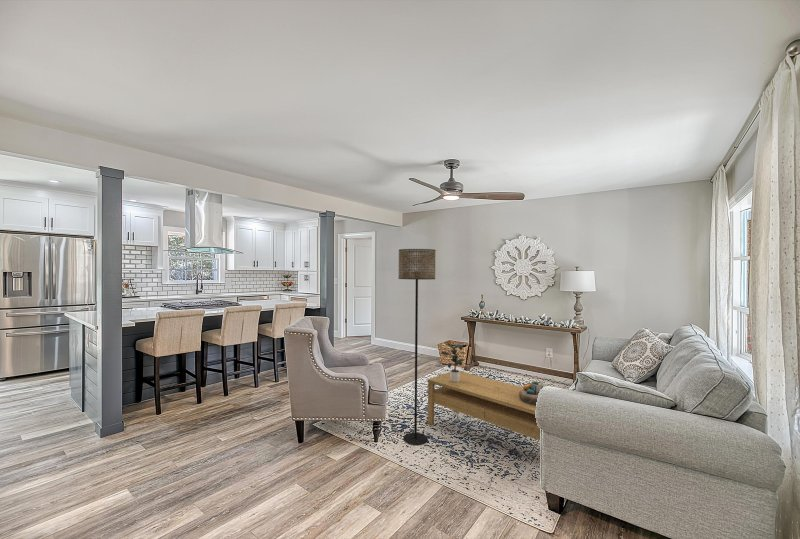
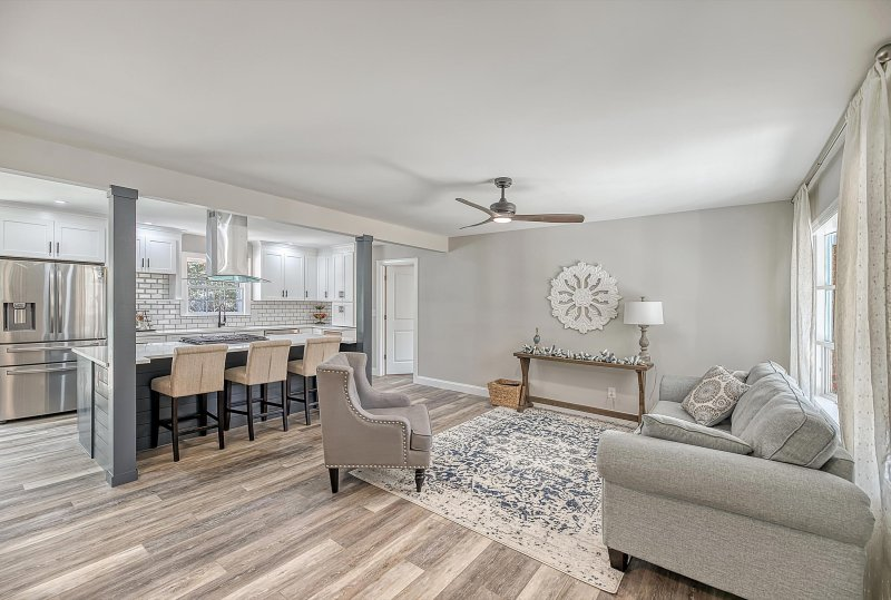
- decorative bowl [519,380,547,405]
- potted plant [440,343,466,382]
- coffee table [427,371,540,441]
- floor lamp [397,248,437,446]
